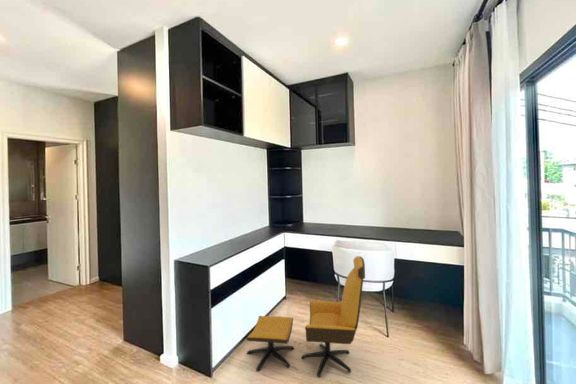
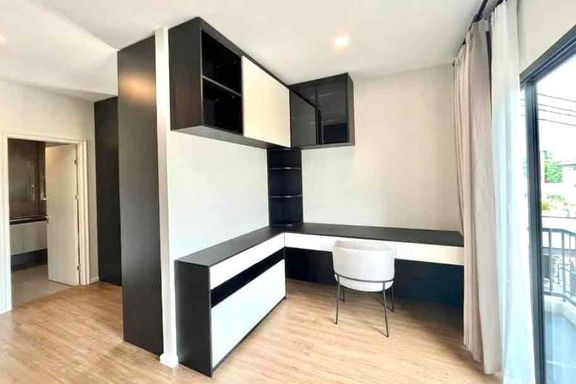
- lounge chair [245,255,366,378]
